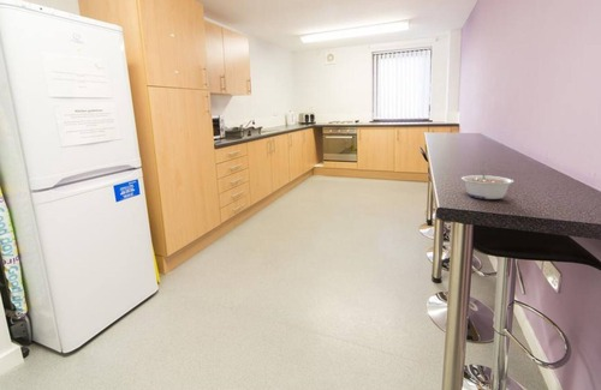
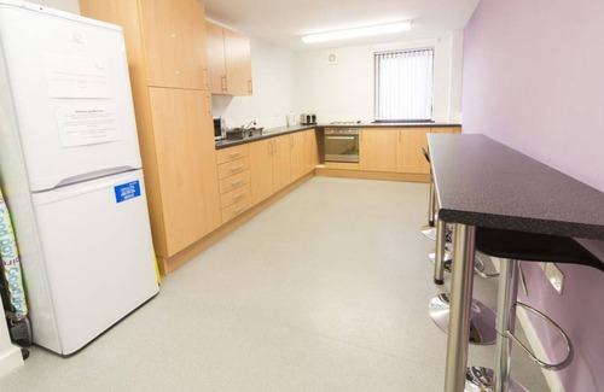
- legume [460,169,514,200]
